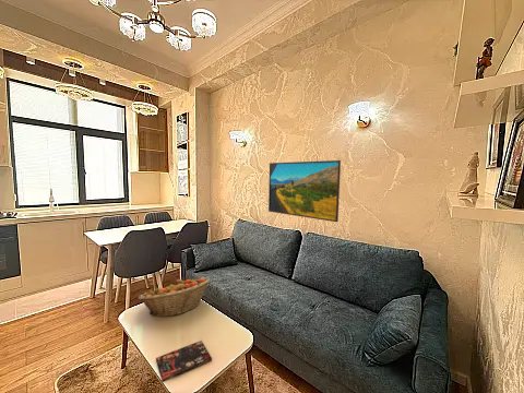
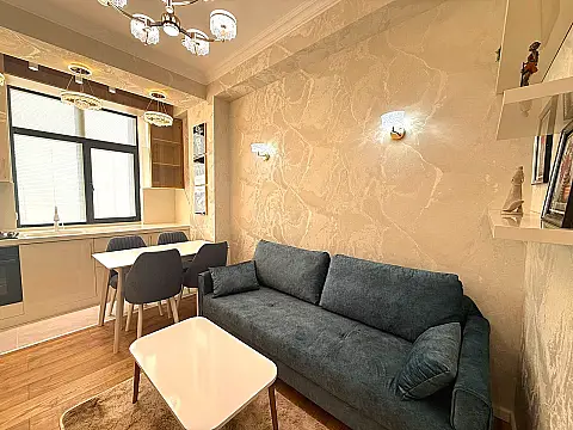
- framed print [267,159,342,223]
- book [155,340,213,383]
- fruit basket [138,277,211,318]
